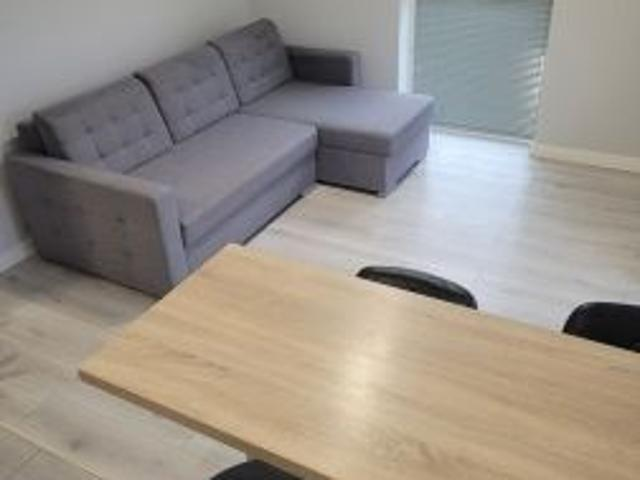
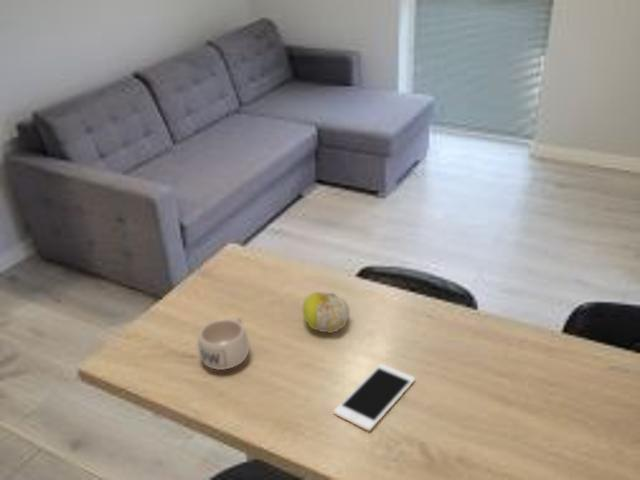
+ cell phone [333,363,416,432]
+ mug [197,316,250,371]
+ fruit [302,291,351,334]
